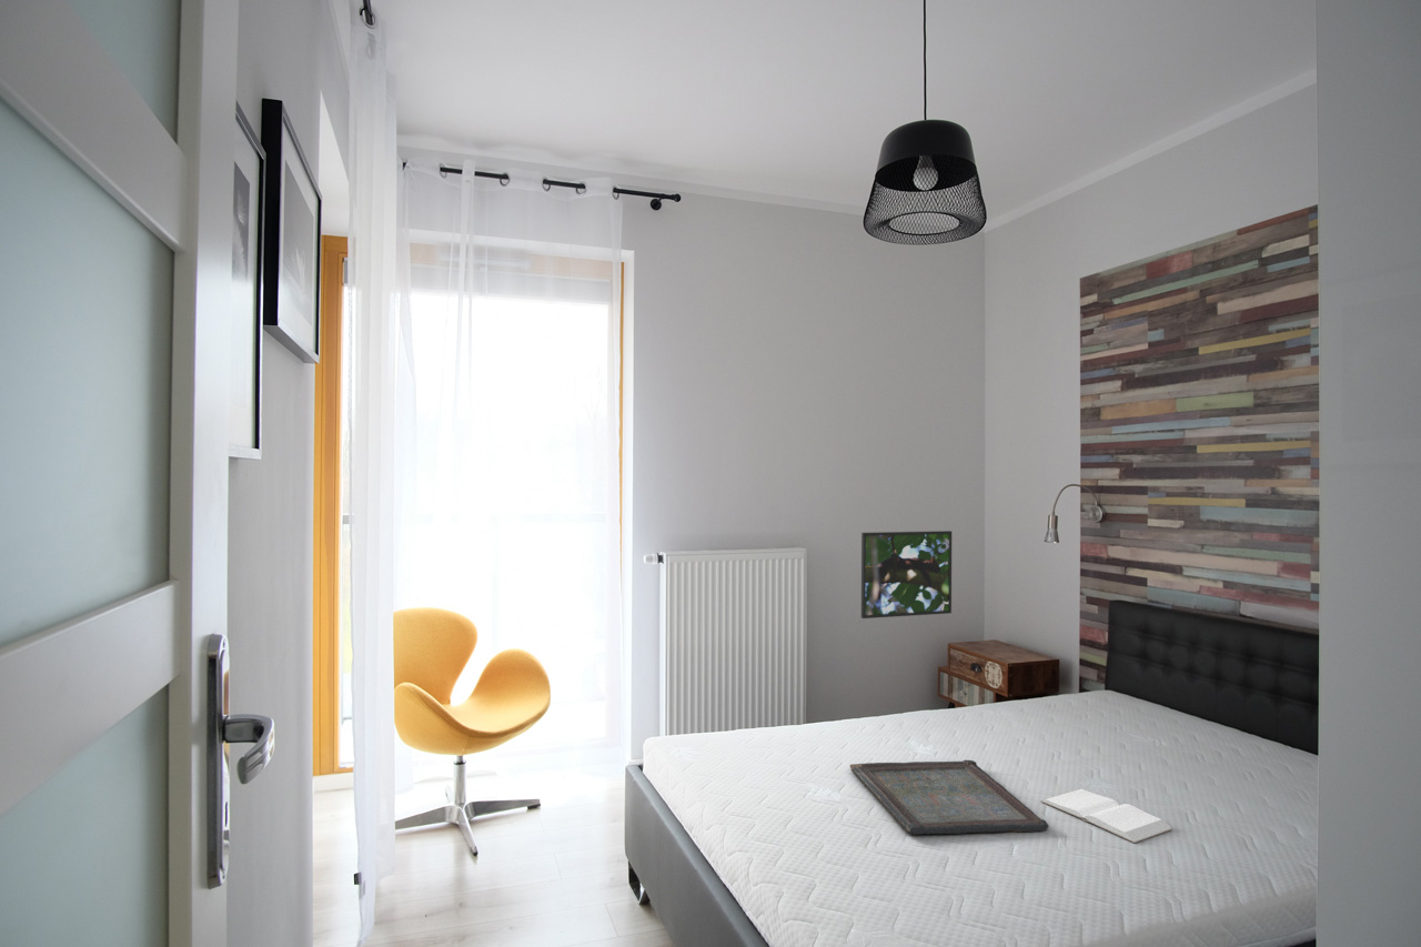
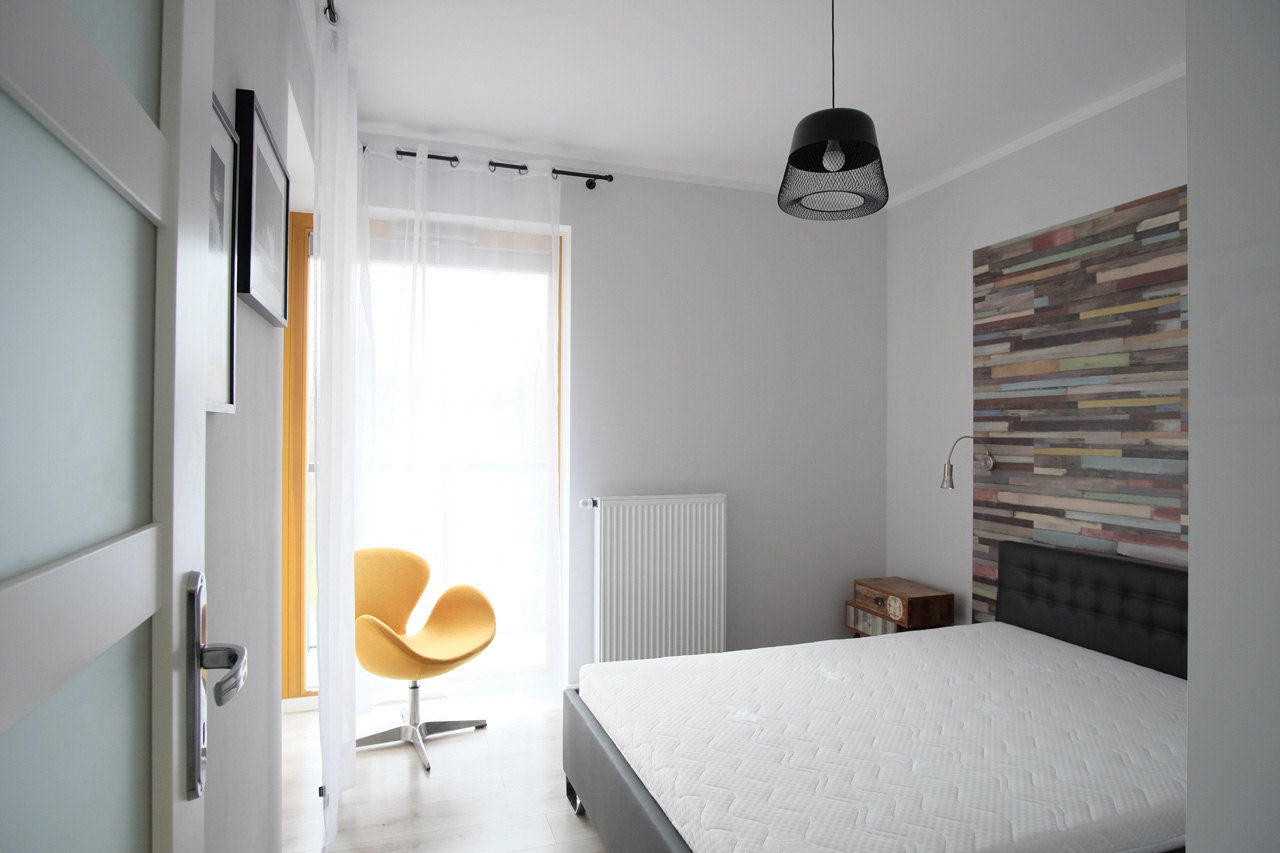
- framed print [860,530,953,619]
- serving tray [849,759,1050,836]
- book [1040,788,1173,844]
